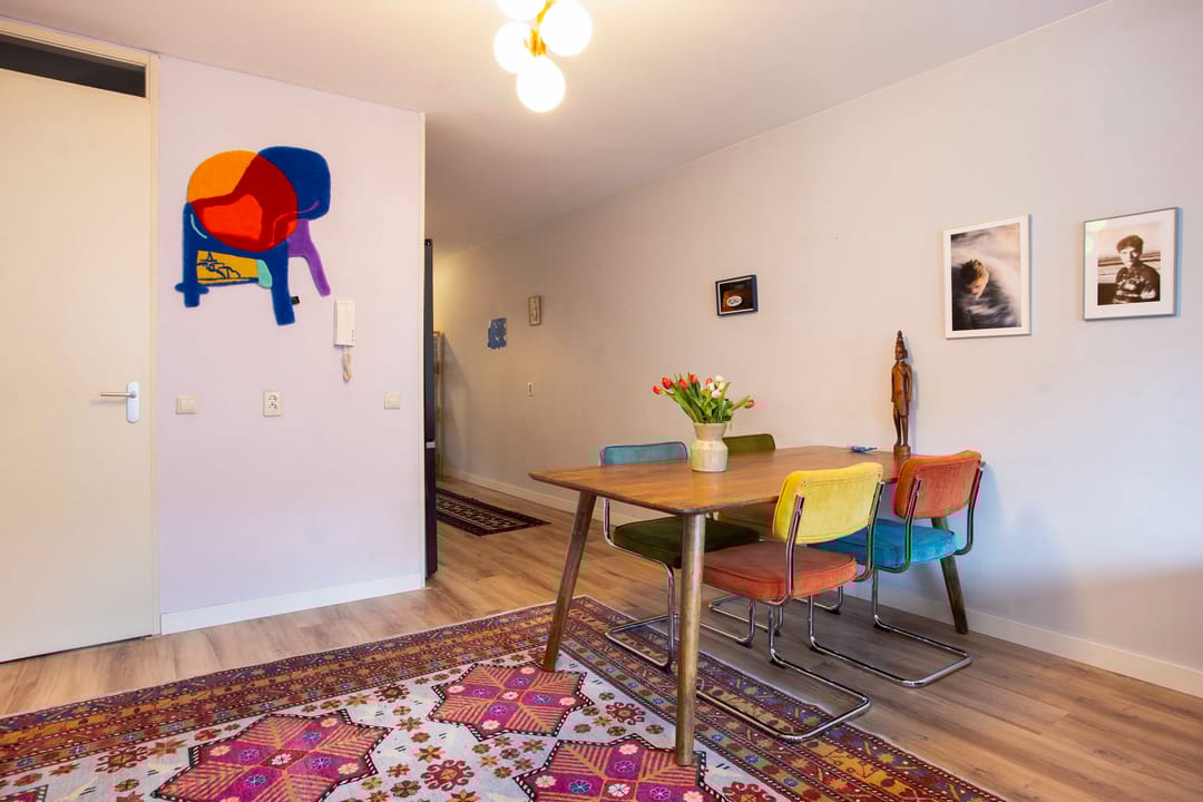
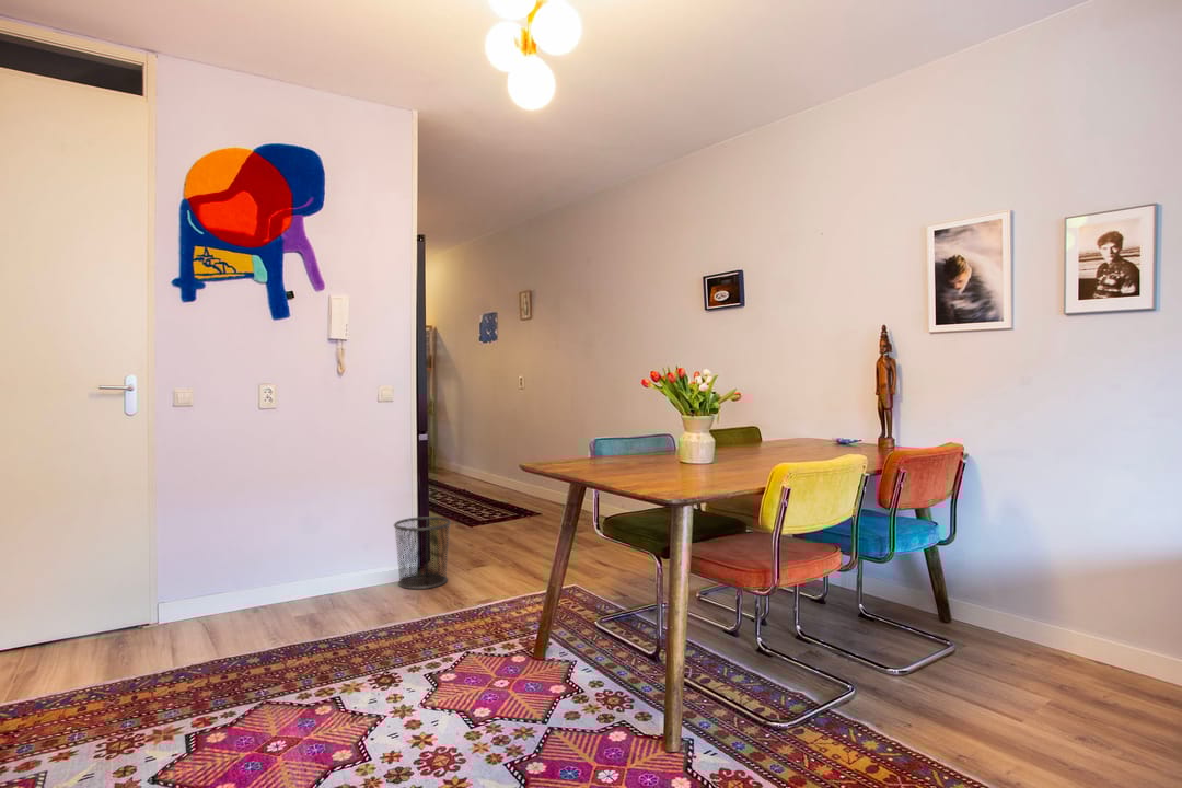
+ waste bin [393,515,453,590]
